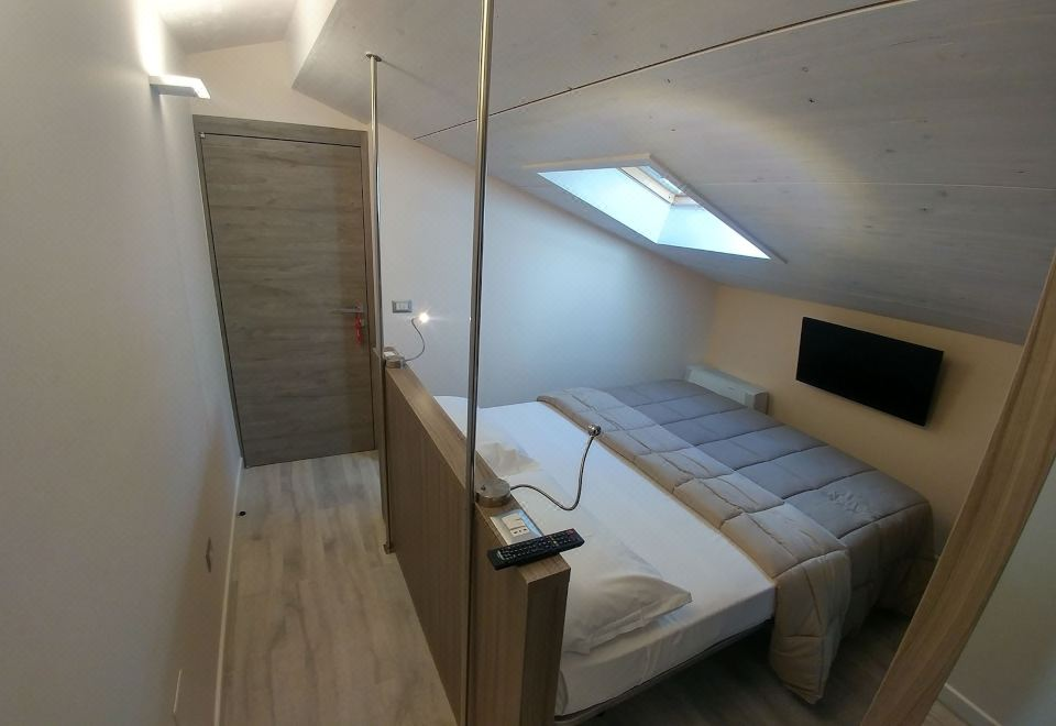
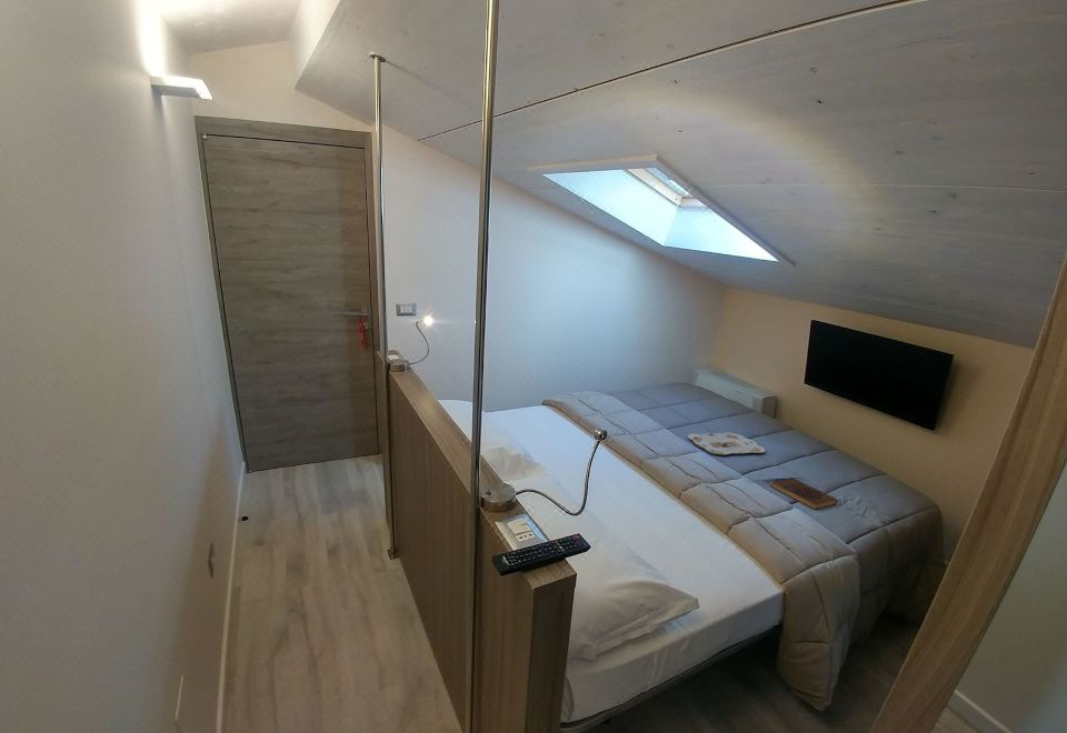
+ serving tray [687,431,766,455]
+ book [770,476,839,511]
